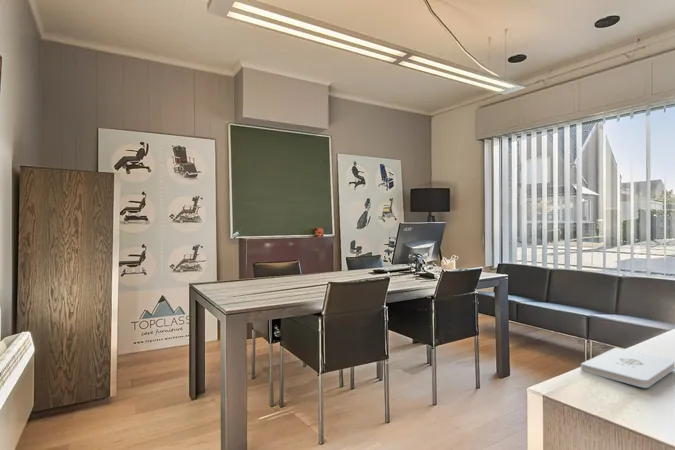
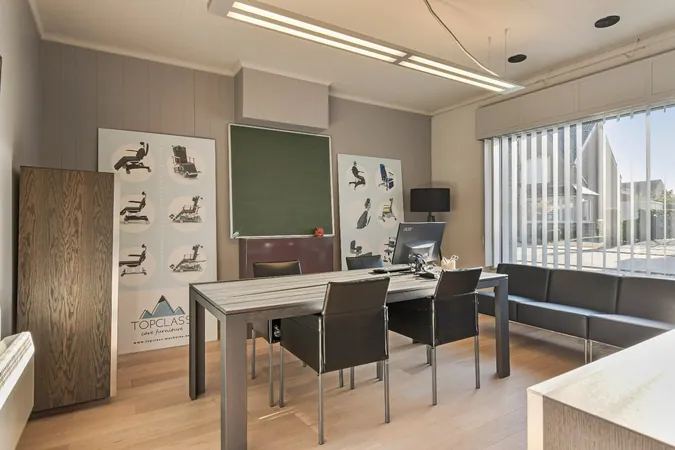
- notepad [580,346,675,389]
